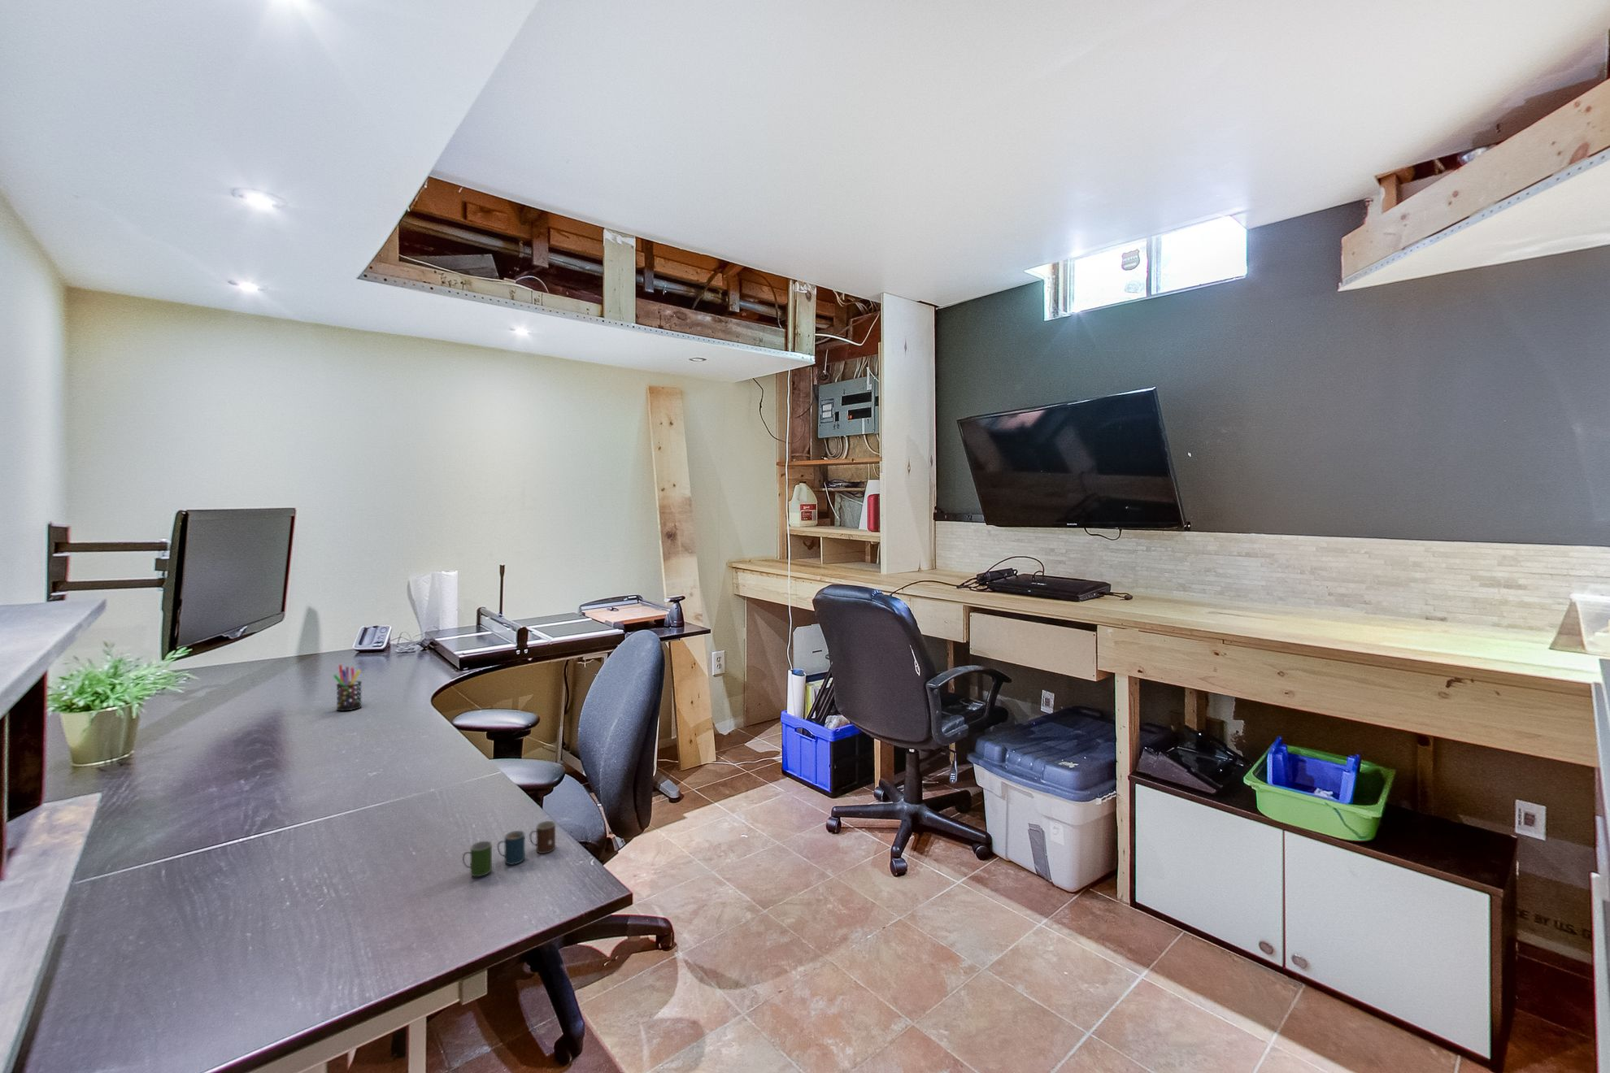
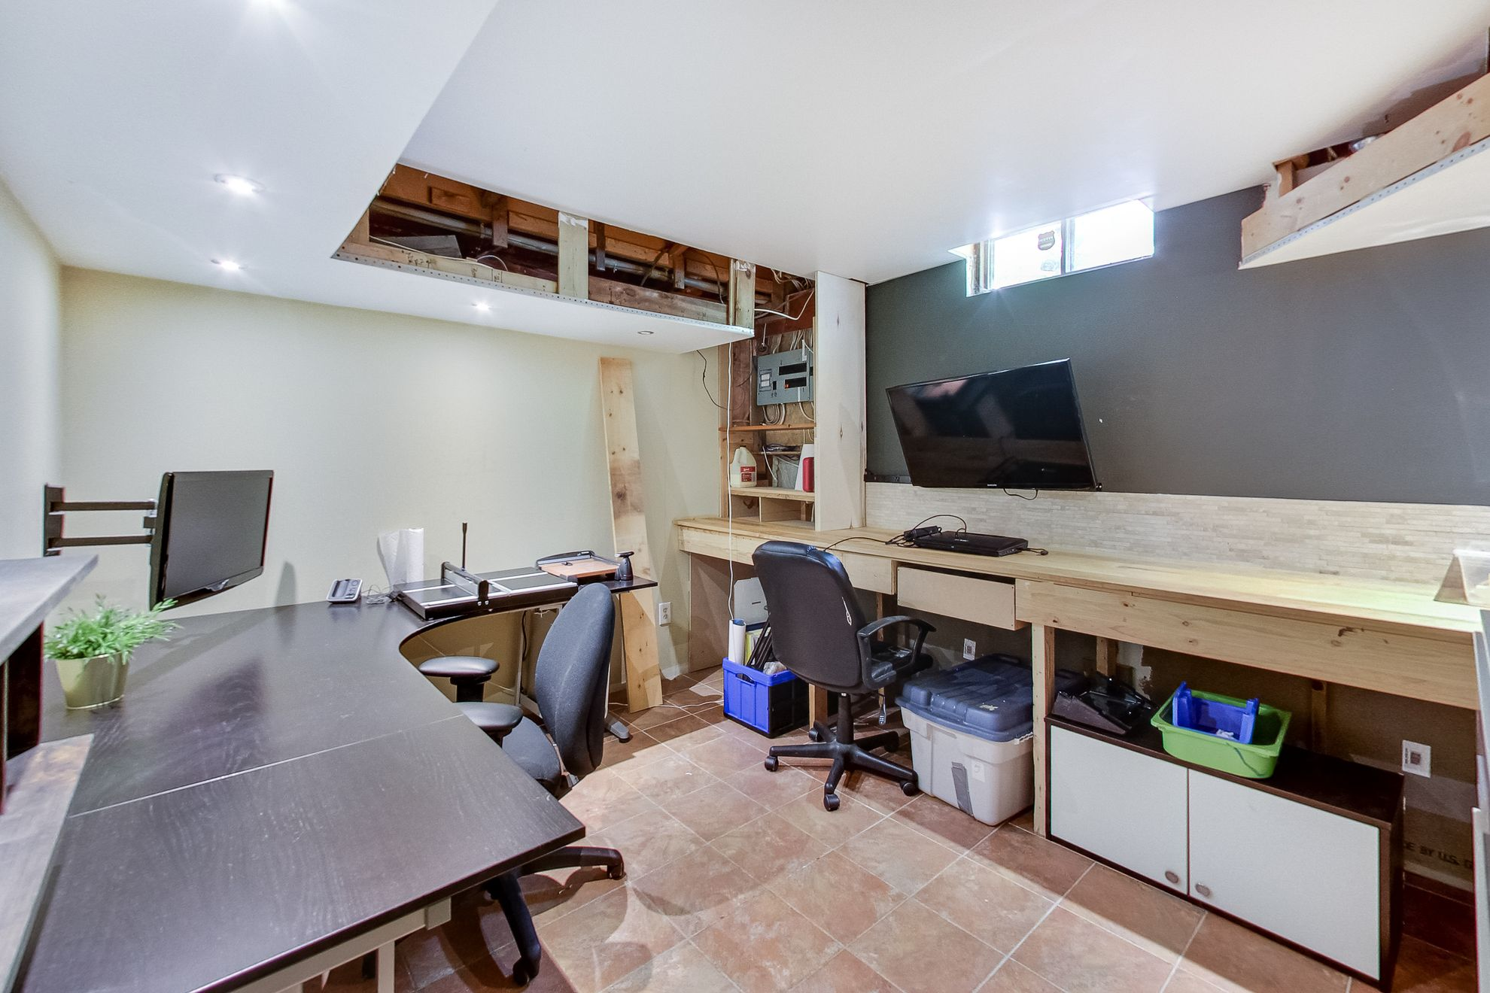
- pen holder [333,663,363,711]
- cup [462,820,556,877]
